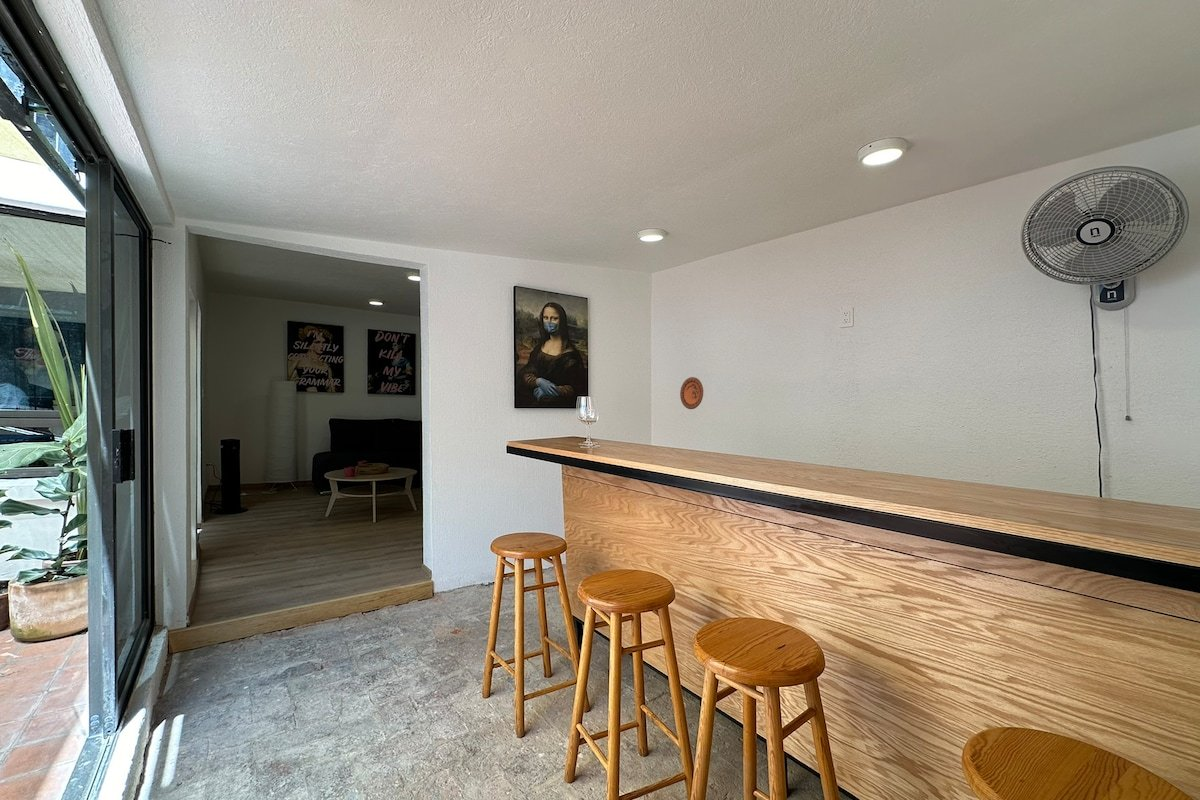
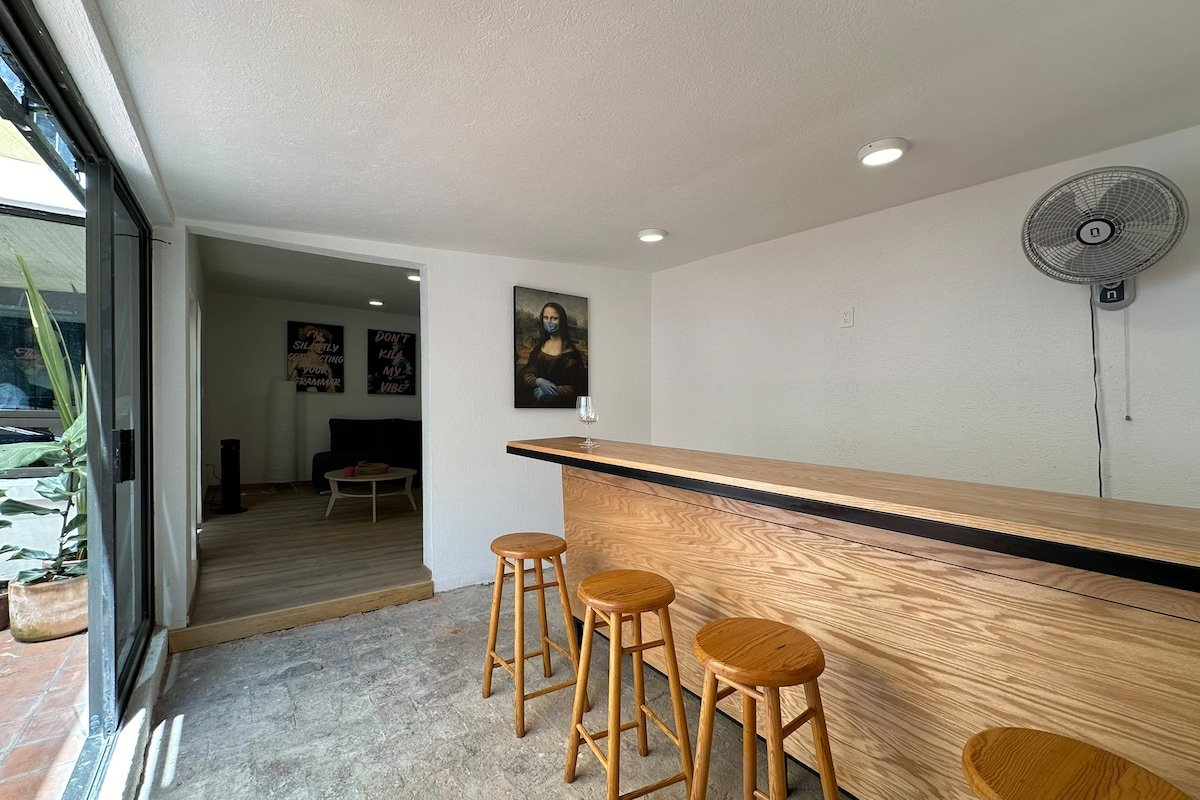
- decorative plate [679,376,704,410]
